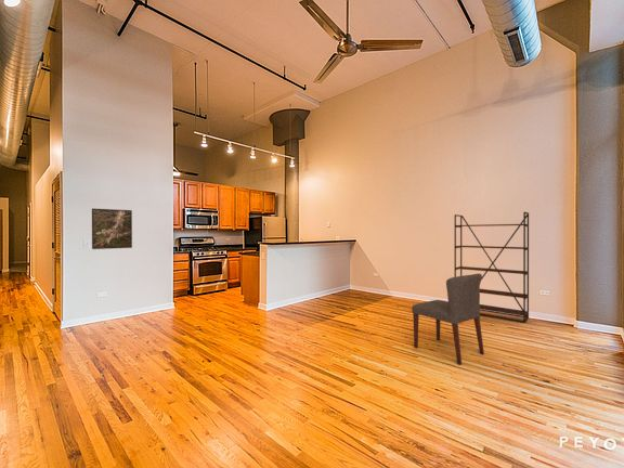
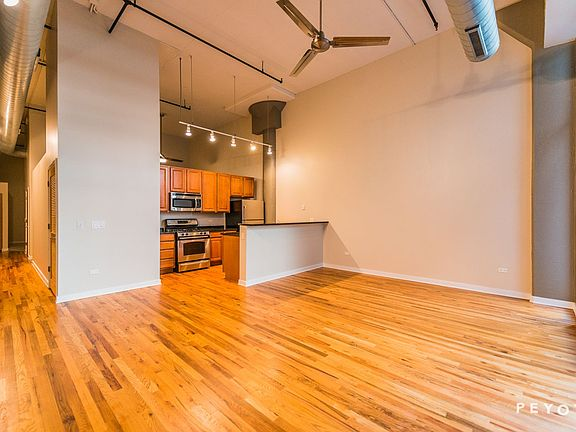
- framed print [91,207,133,250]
- chair [411,272,485,366]
- bookshelf [453,211,530,324]
